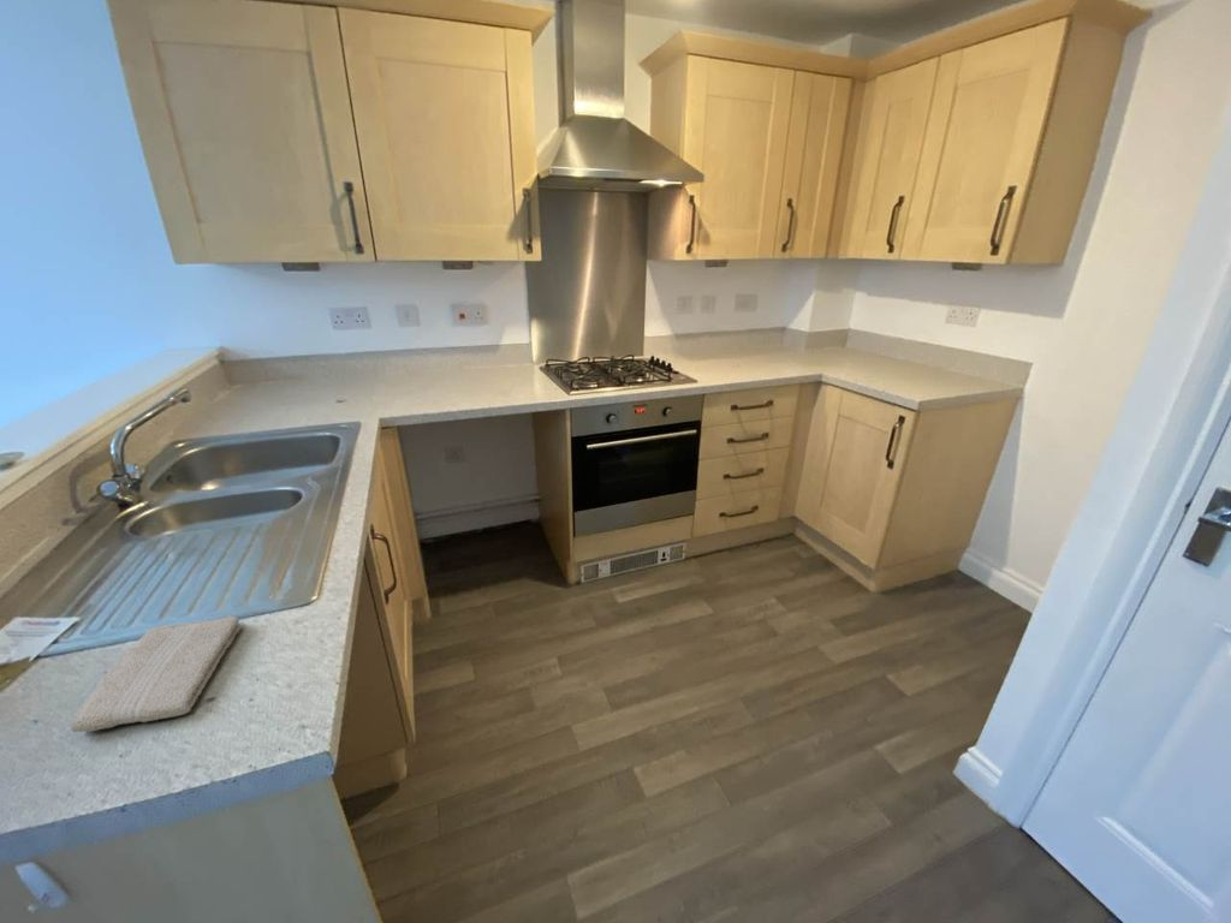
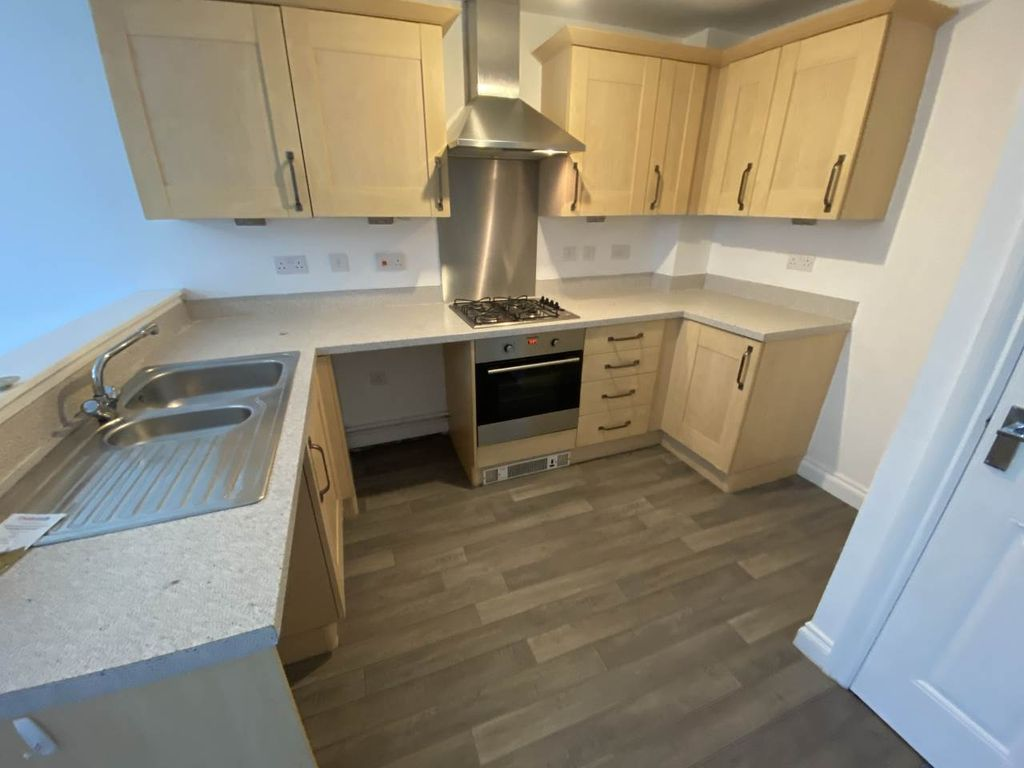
- washcloth [70,614,243,733]
